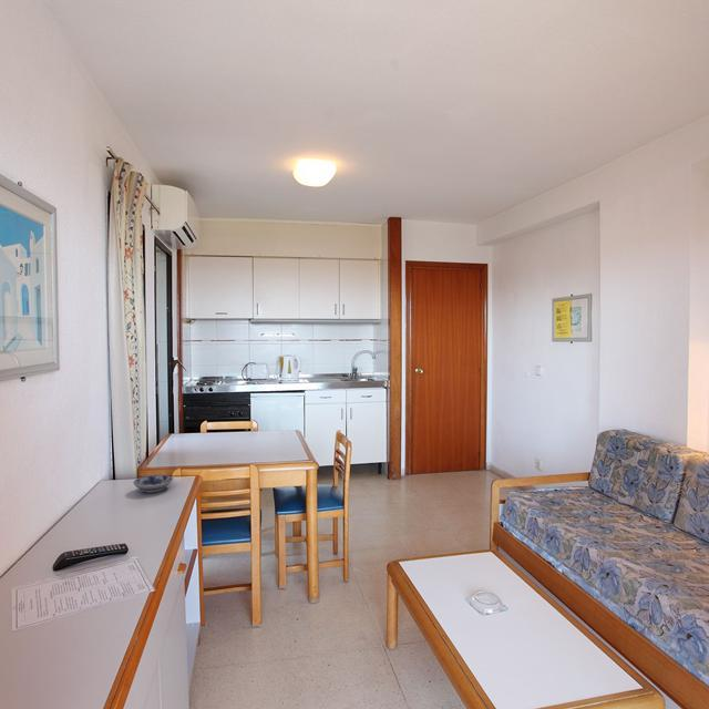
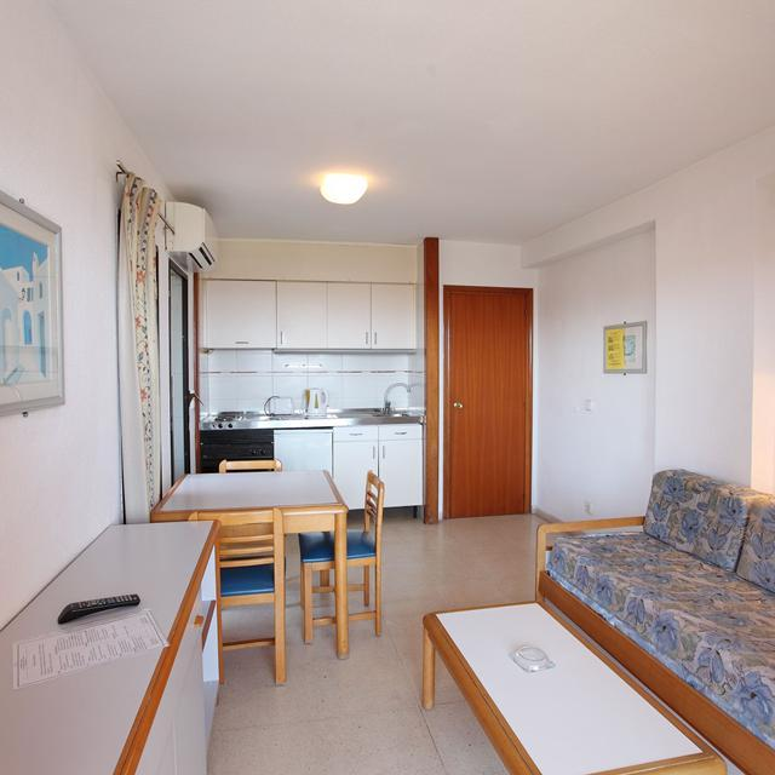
- bowl [132,474,174,494]
